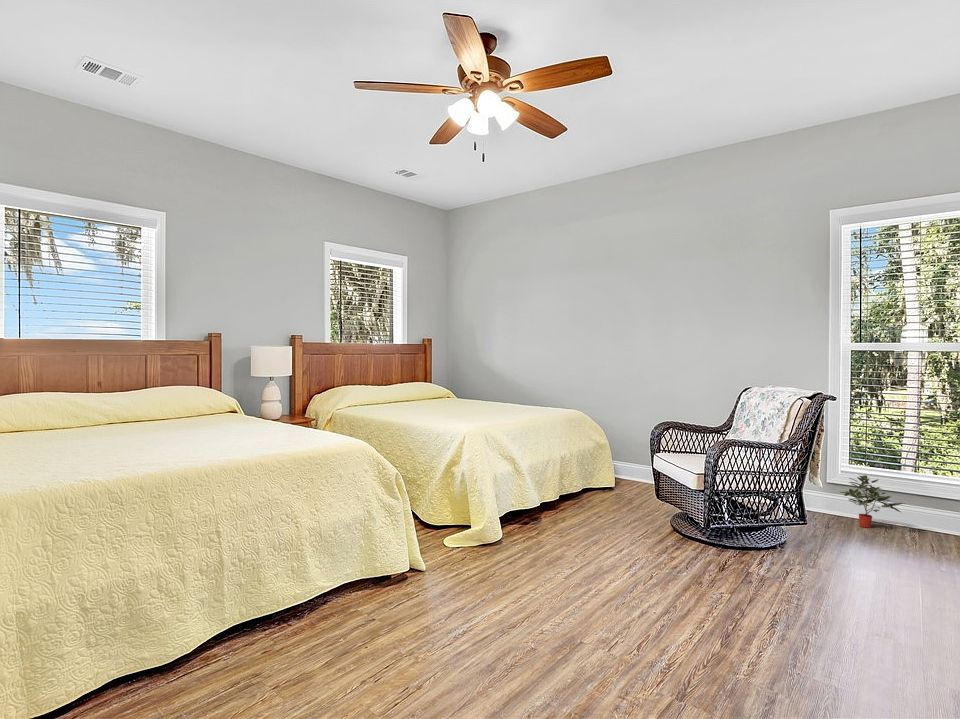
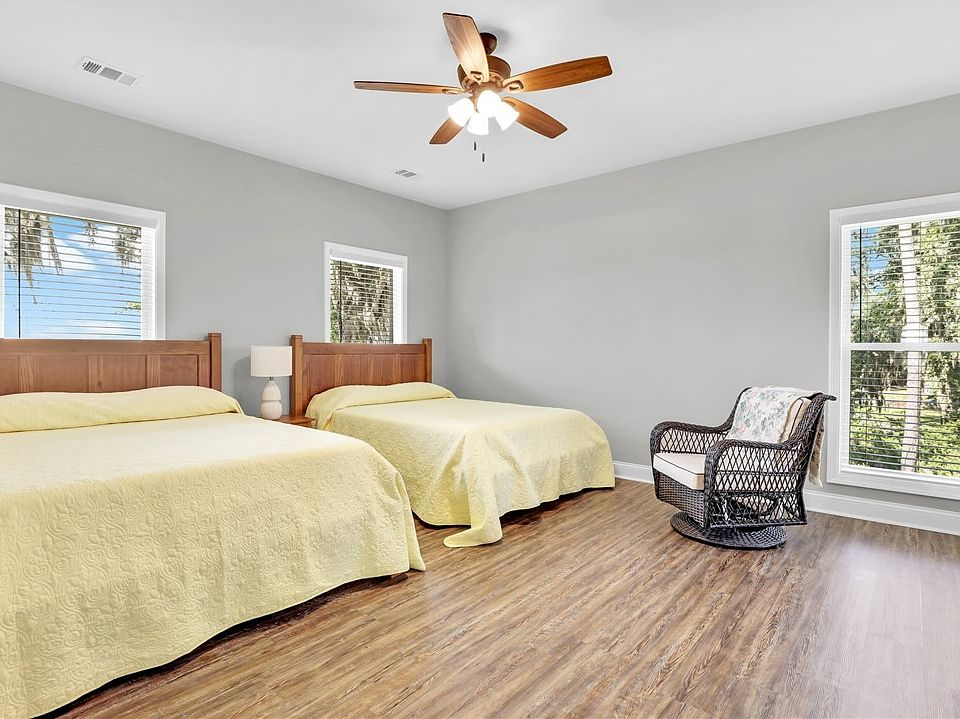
- potted plant [839,474,906,529]
